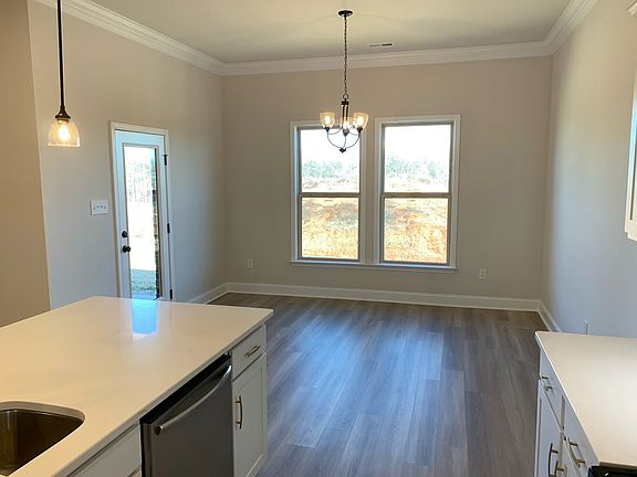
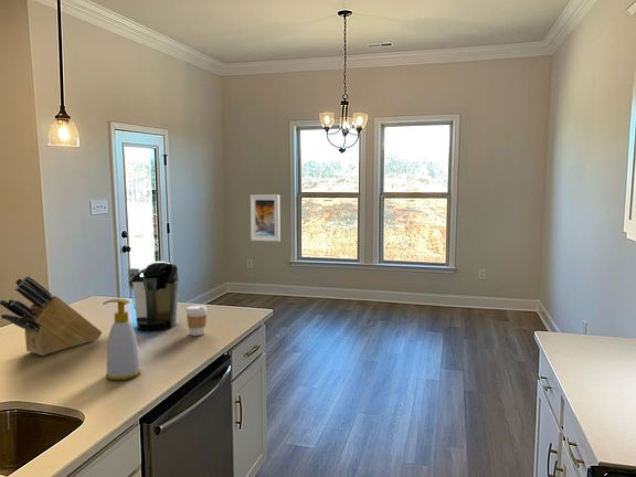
+ coffee maker [127,261,180,331]
+ knife block [0,275,103,357]
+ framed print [250,194,280,242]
+ soap bottle [102,298,142,381]
+ coffee cup [186,305,208,337]
